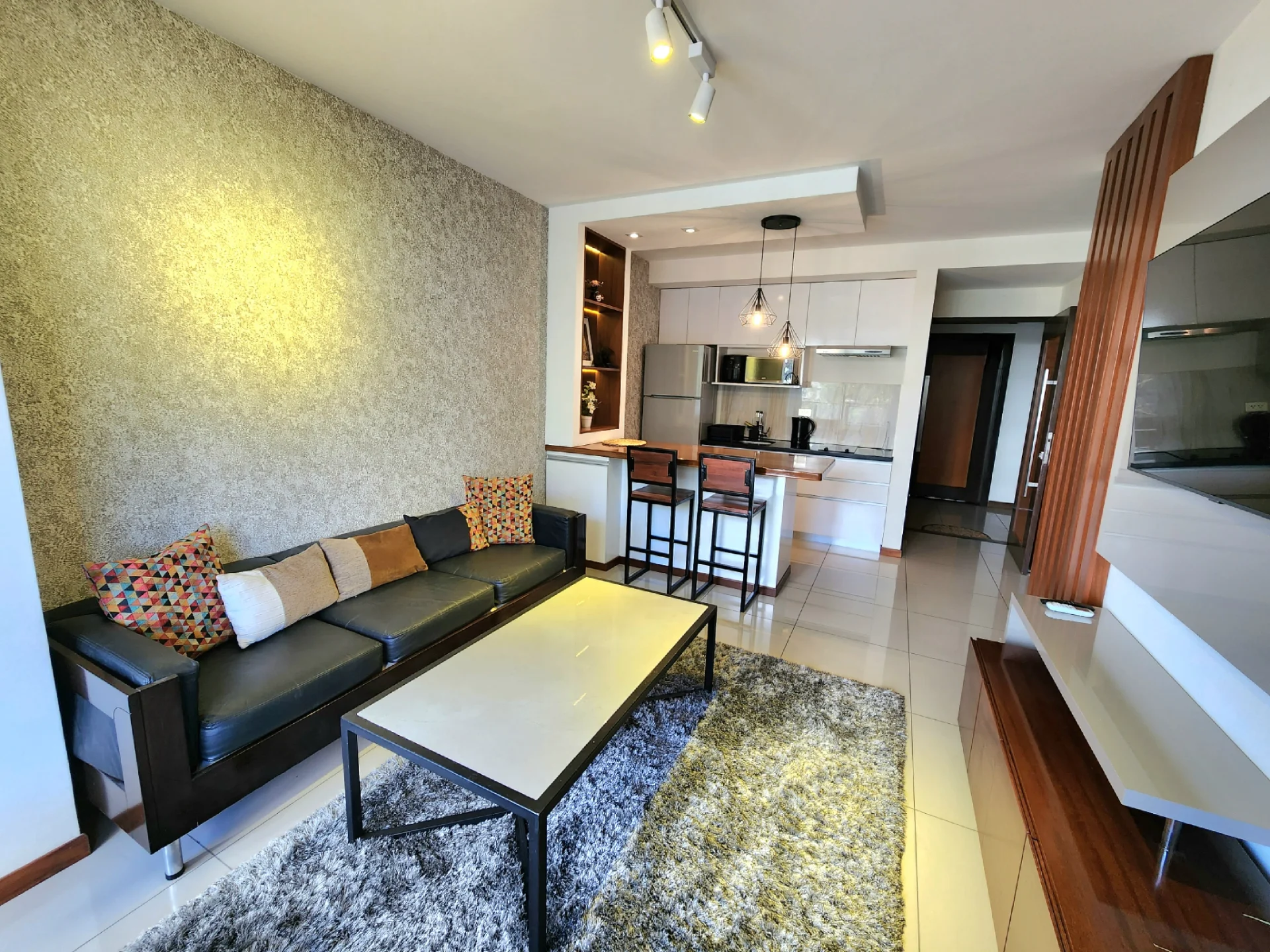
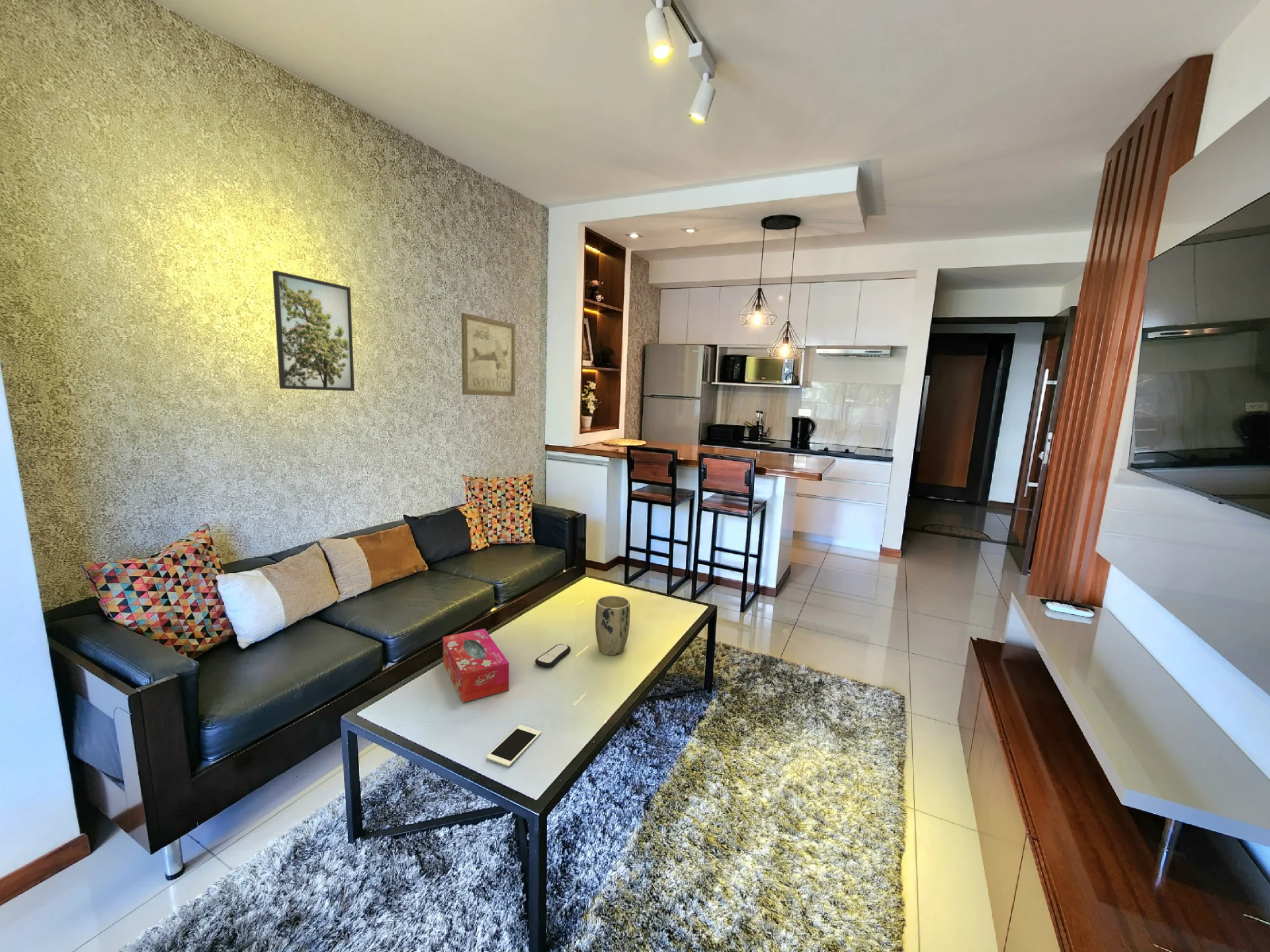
+ tissue box [443,628,509,703]
+ wall art [461,312,516,397]
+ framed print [272,270,355,391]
+ remote control [534,643,571,668]
+ plant pot [595,595,630,656]
+ cell phone [486,724,542,767]
